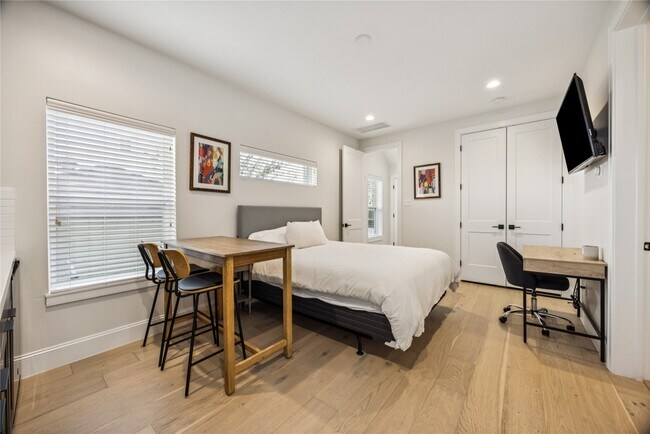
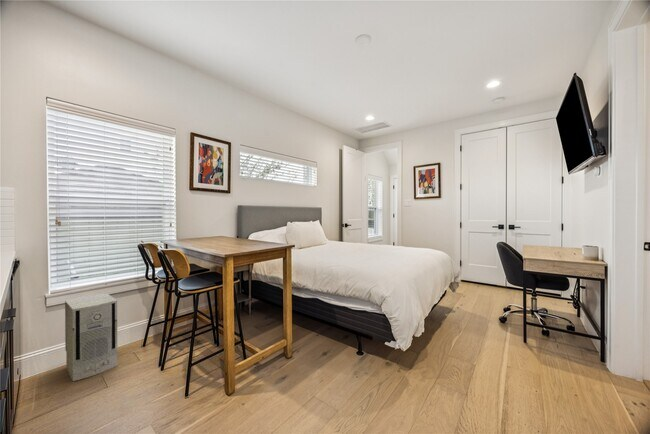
+ air purifier [64,292,119,382]
